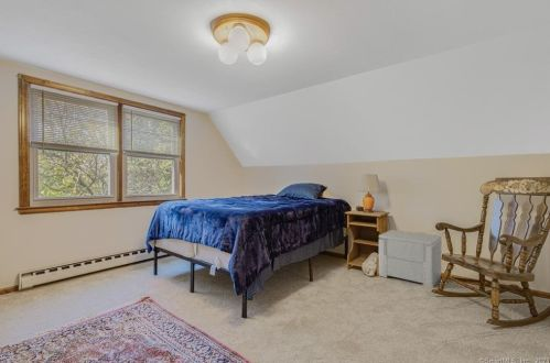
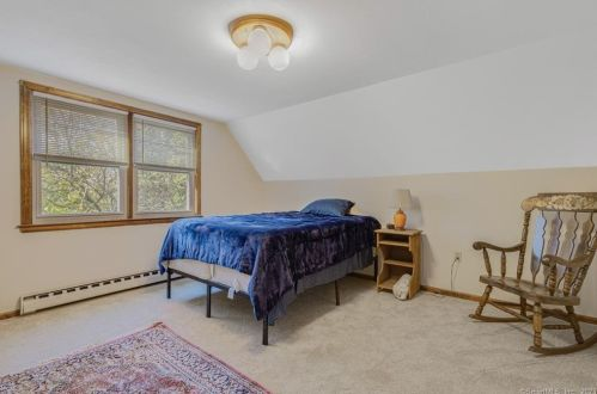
- nightstand [378,229,443,288]
